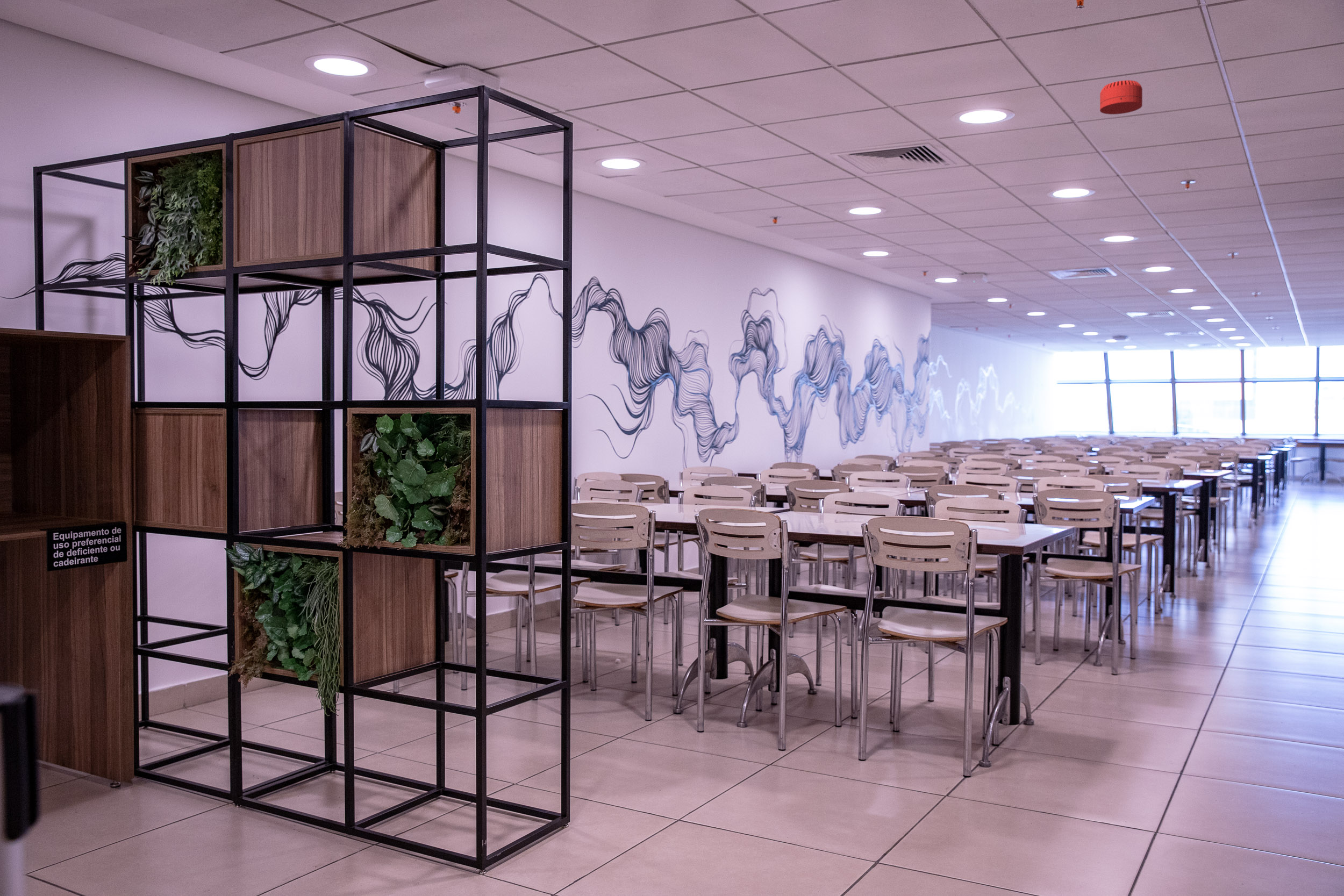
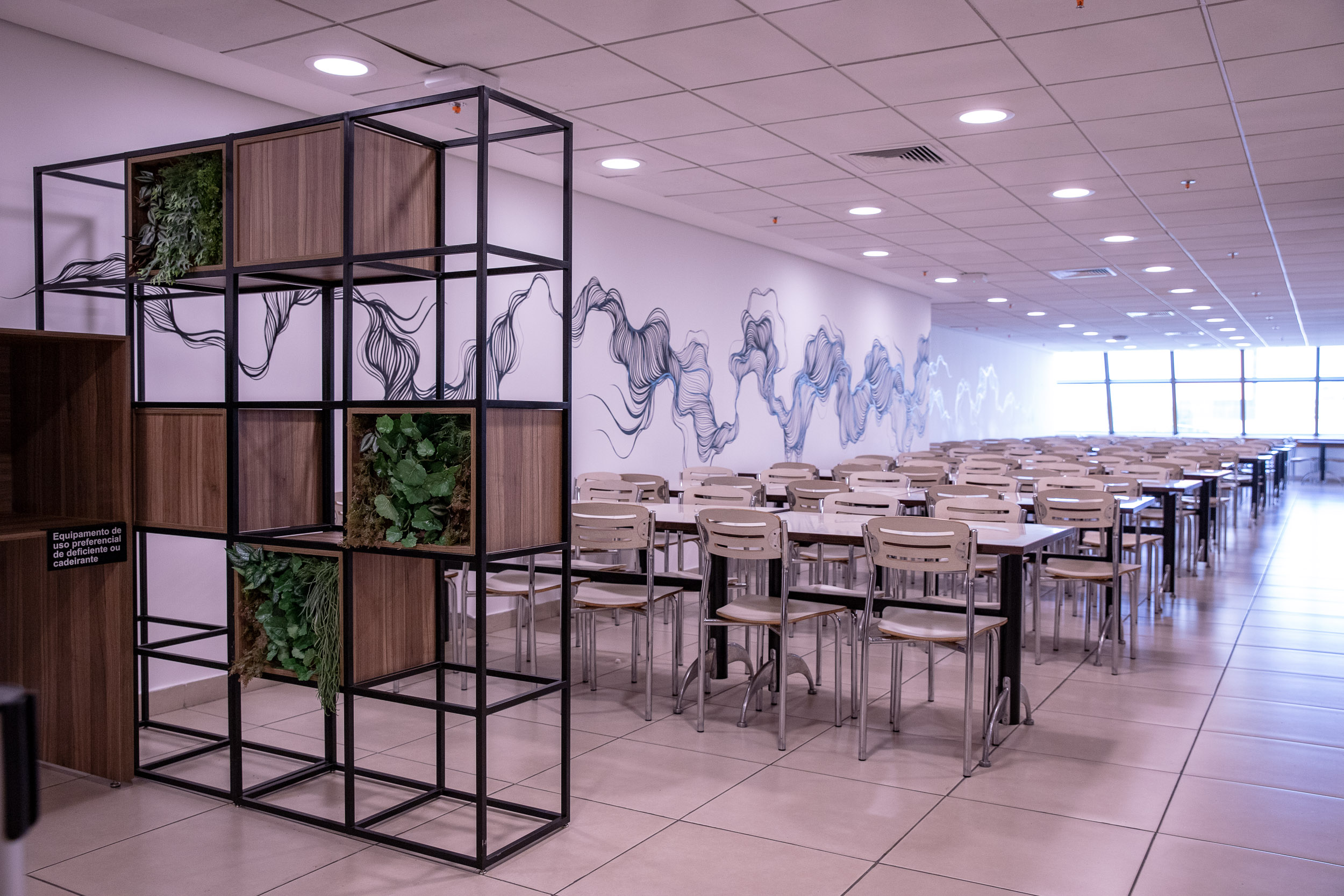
- smoke detector [1099,80,1143,115]
